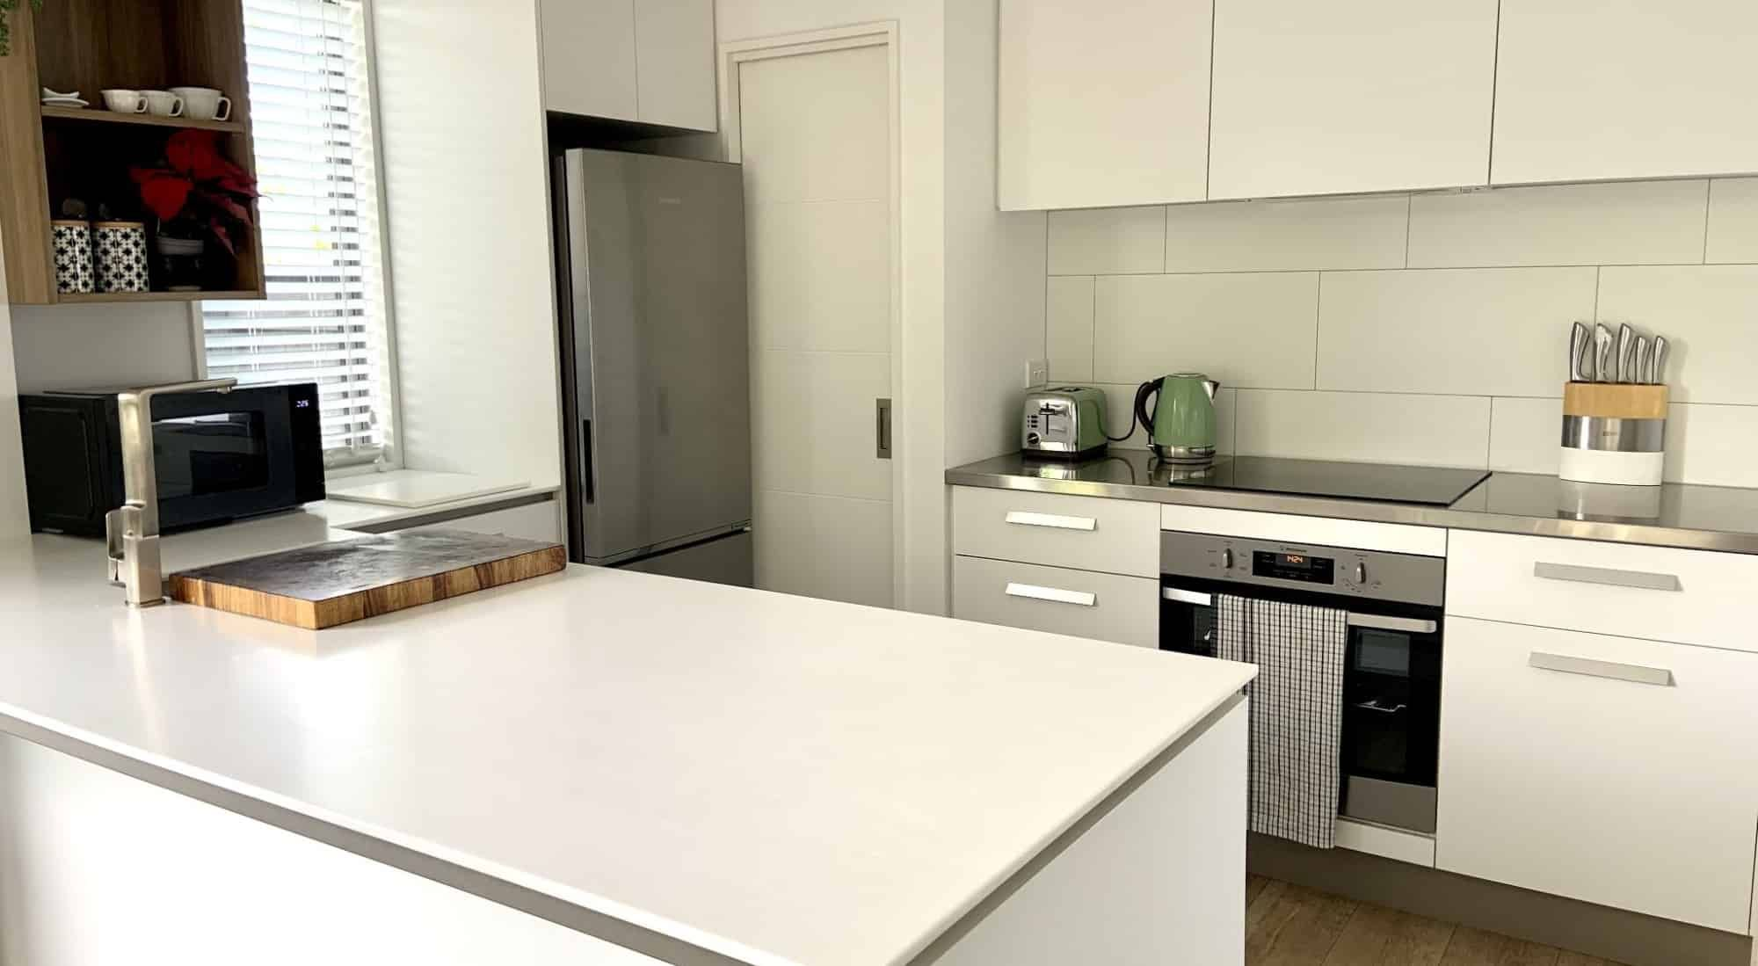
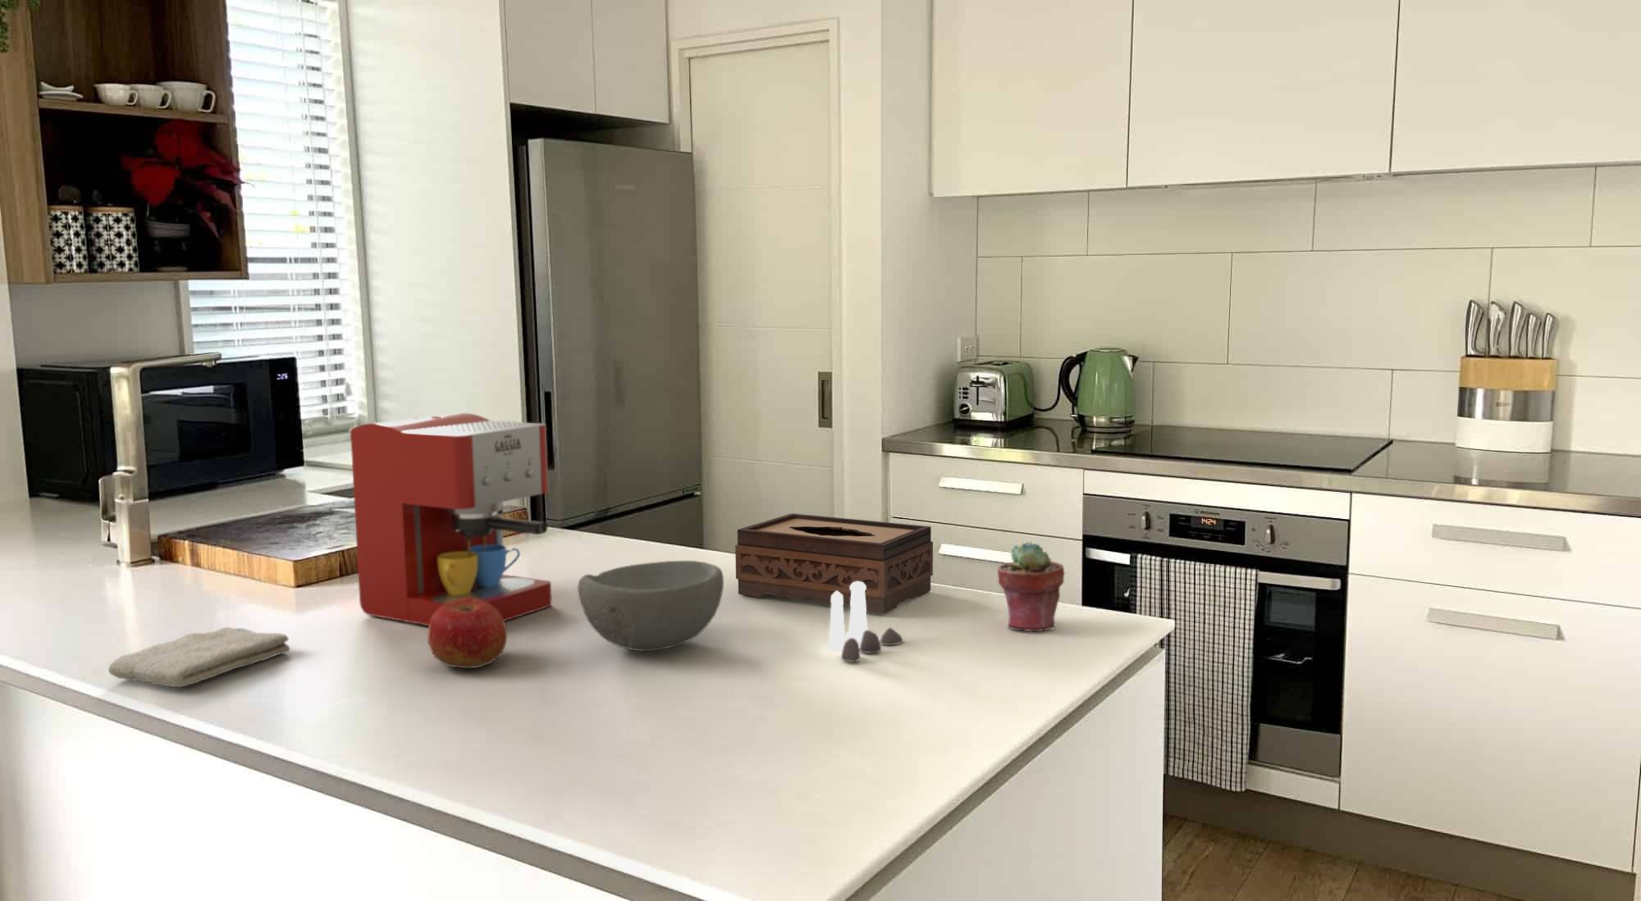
+ potted succulent [997,540,1066,632]
+ coffee maker [350,413,553,626]
+ salt and pepper shaker set [825,581,904,662]
+ bowl [577,560,725,651]
+ apple [426,597,507,669]
+ washcloth [108,626,291,689]
+ tissue box [734,513,934,615]
